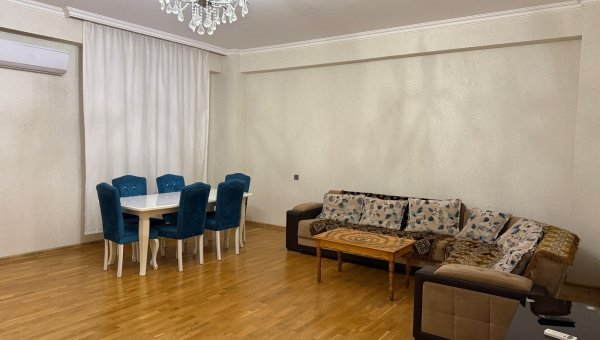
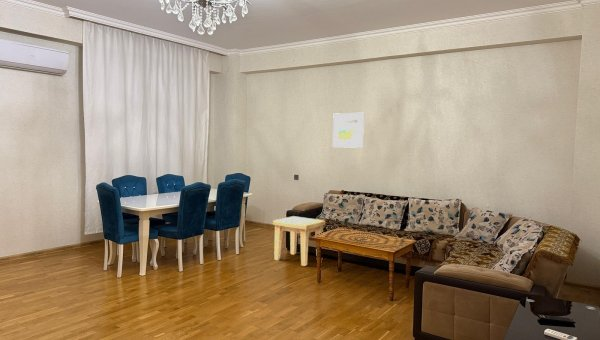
+ side table [272,215,326,267]
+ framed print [332,112,365,149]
